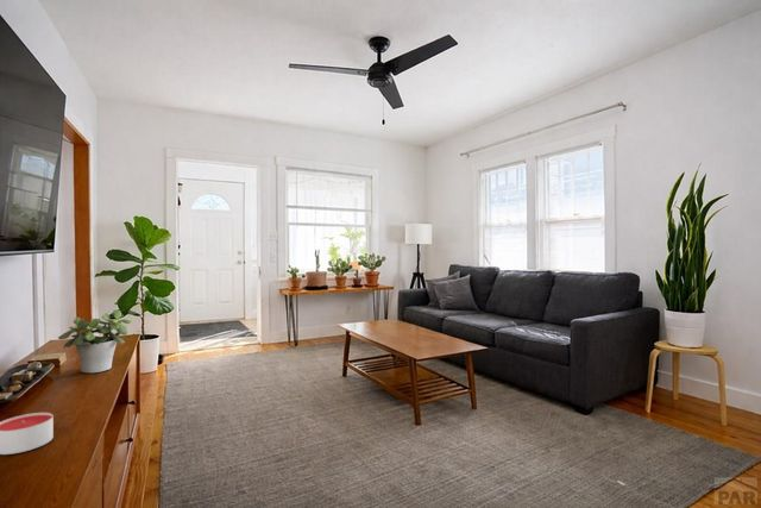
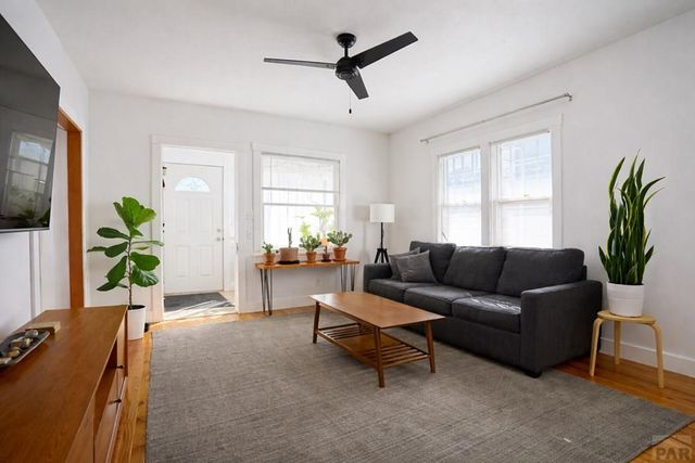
- candle [0,412,55,456]
- potted plant [57,308,132,374]
